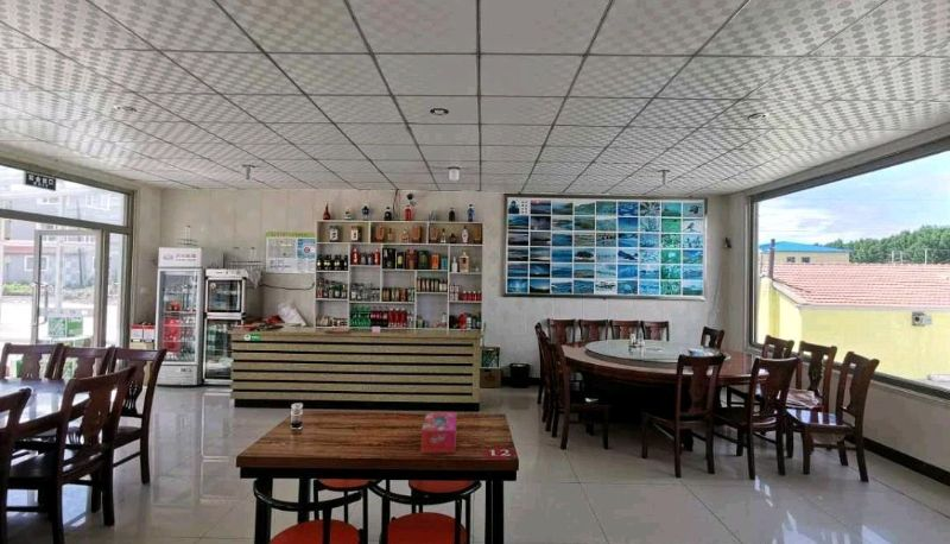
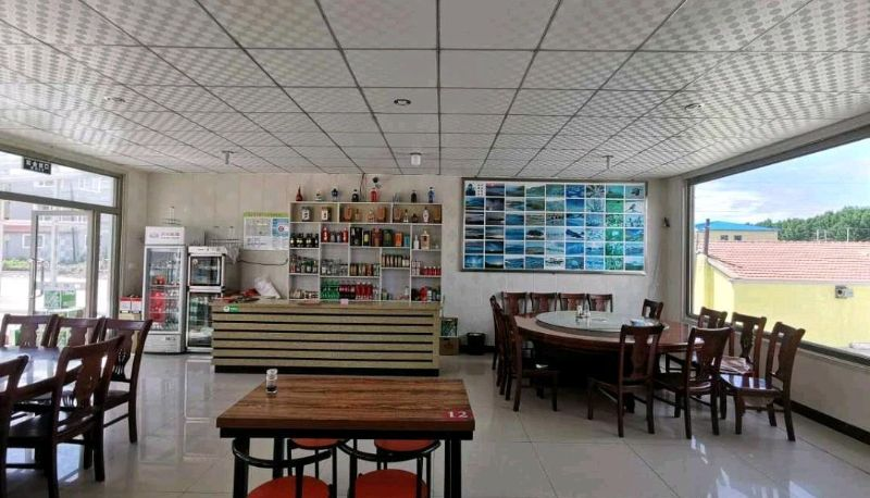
- tissue box [420,411,457,454]
